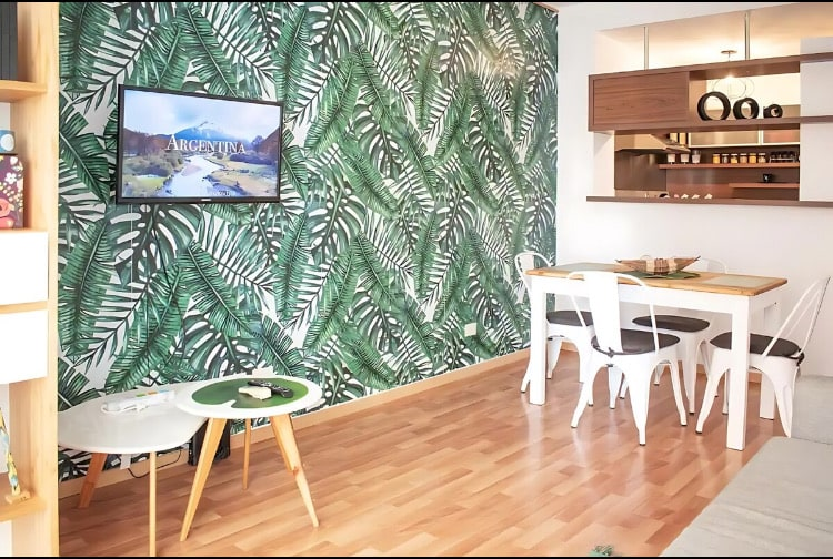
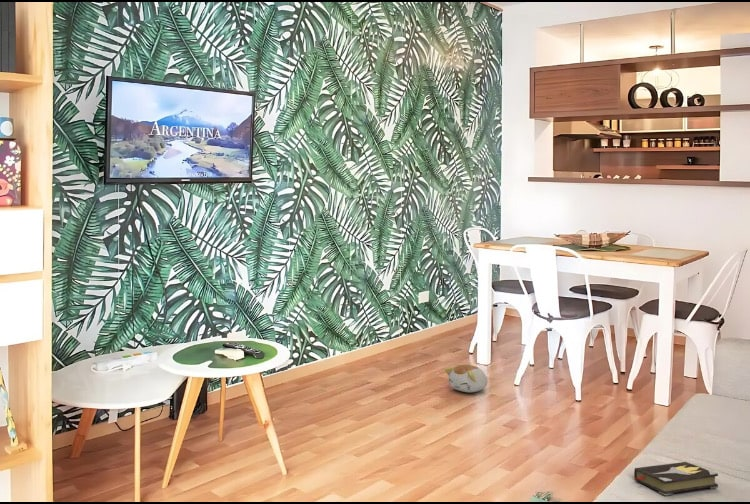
+ plush toy [443,364,489,393]
+ hardback book [633,461,719,497]
